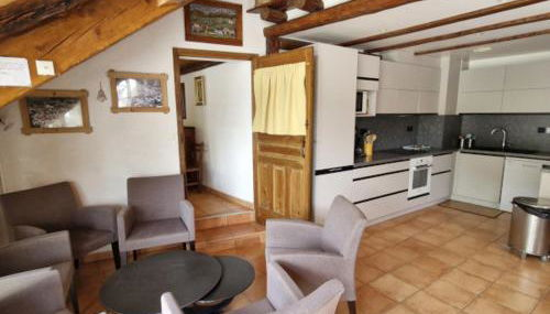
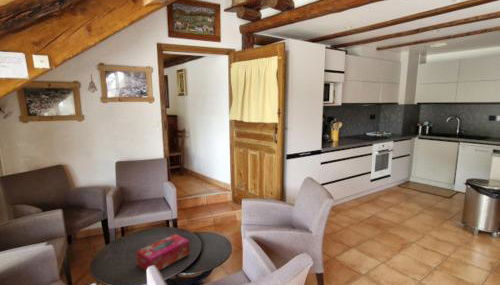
+ tissue box [136,233,190,272]
